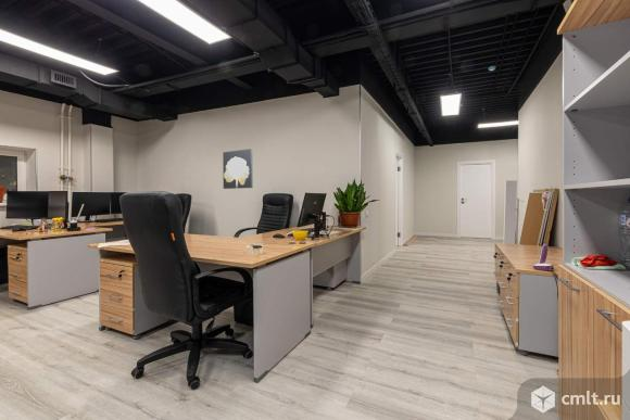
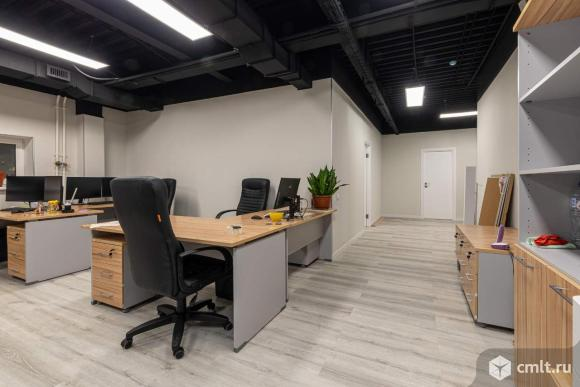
- wall art [222,148,254,190]
